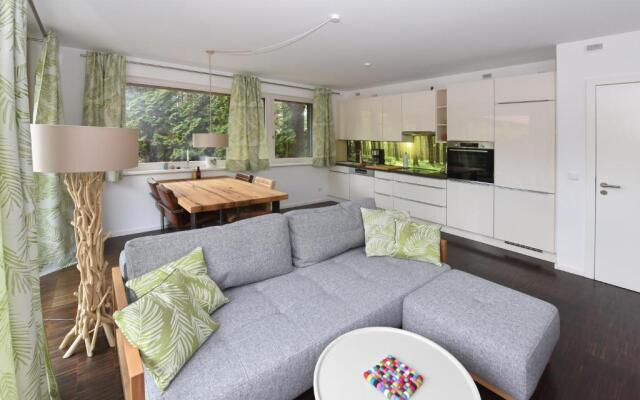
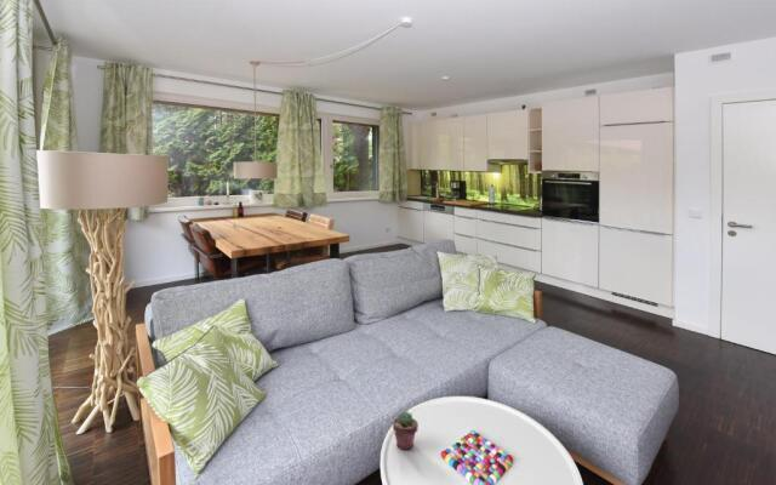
+ potted succulent [392,410,420,451]
